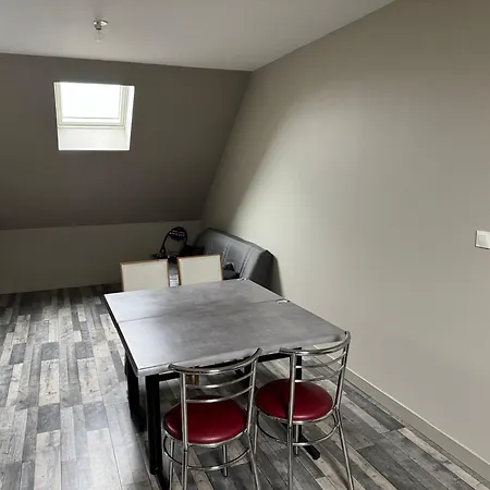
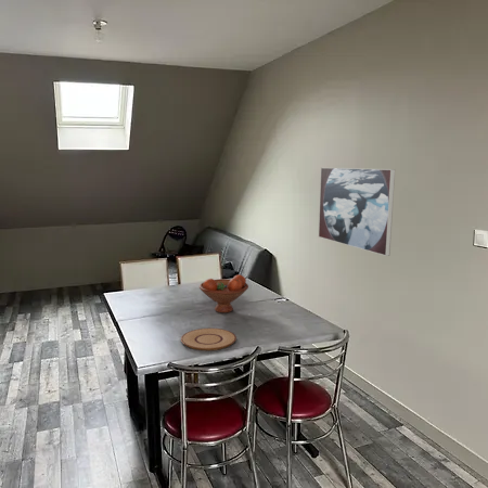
+ fruit bowl [198,273,249,313]
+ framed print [318,167,396,257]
+ plate [180,328,237,351]
